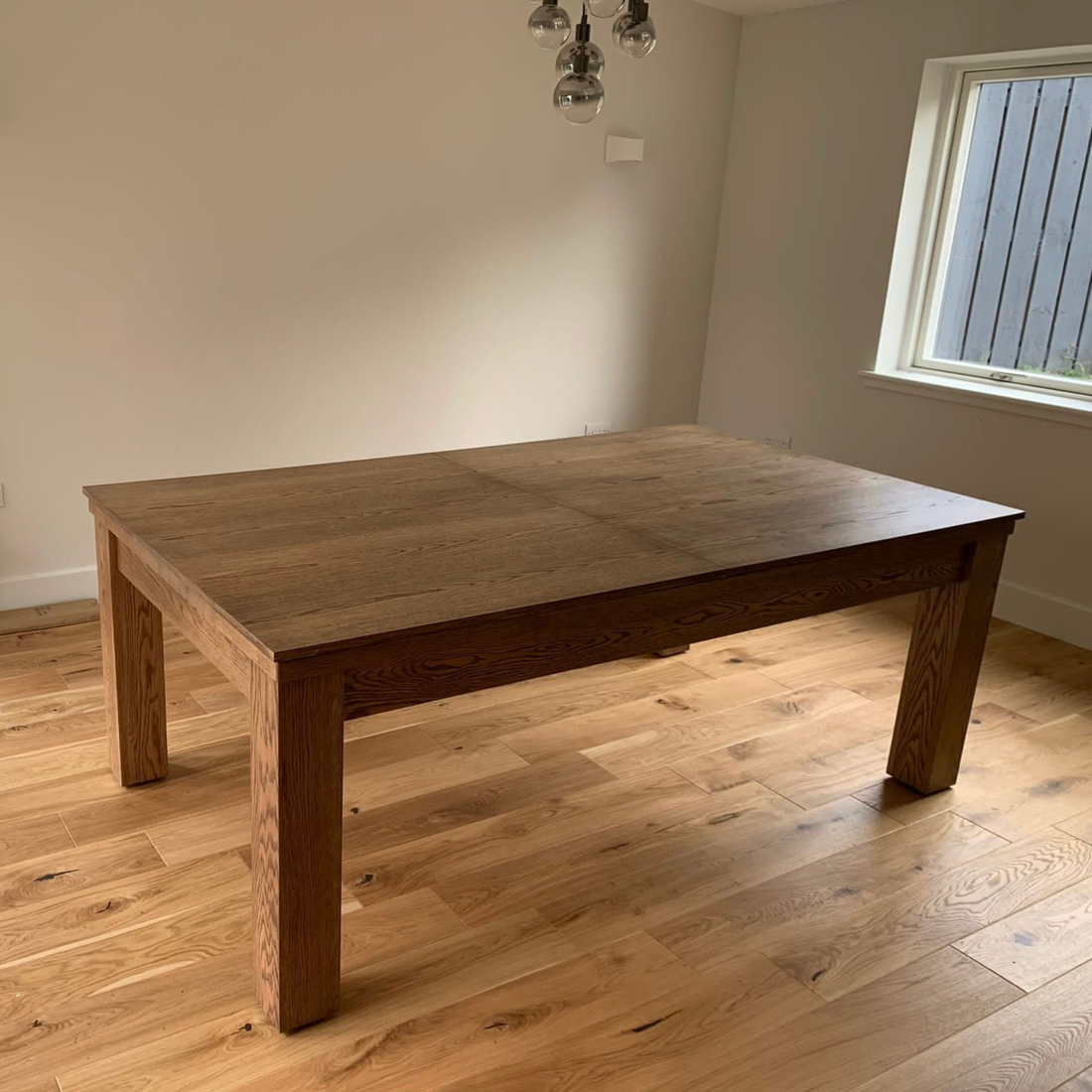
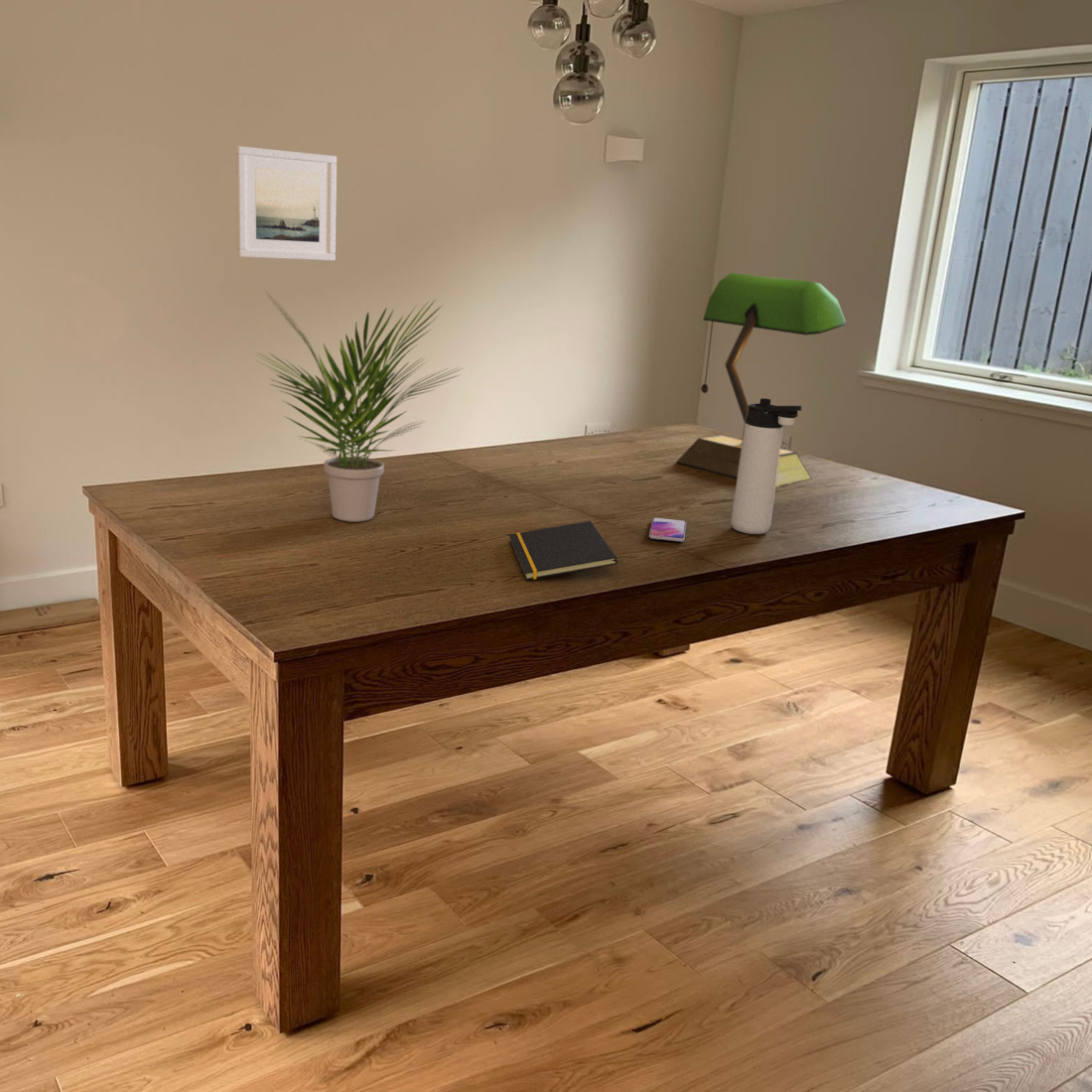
+ smartphone [648,517,687,543]
+ notepad [508,520,618,581]
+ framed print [235,145,338,262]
+ table lamp [675,272,847,488]
+ thermos bottle [731,397,803,535]
+ potted plant [254,287,464,523]
